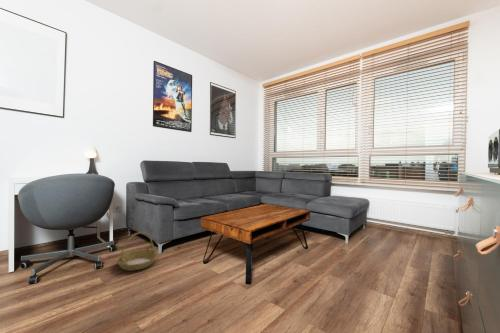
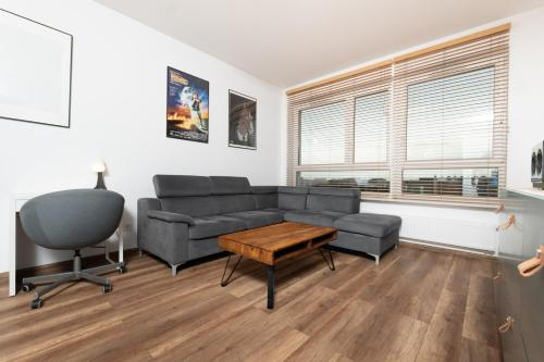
- basket [115,231,159,272]
